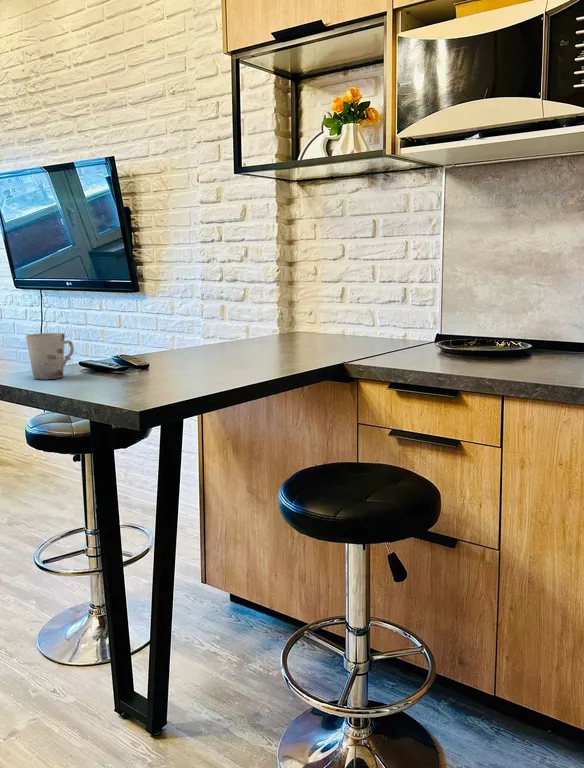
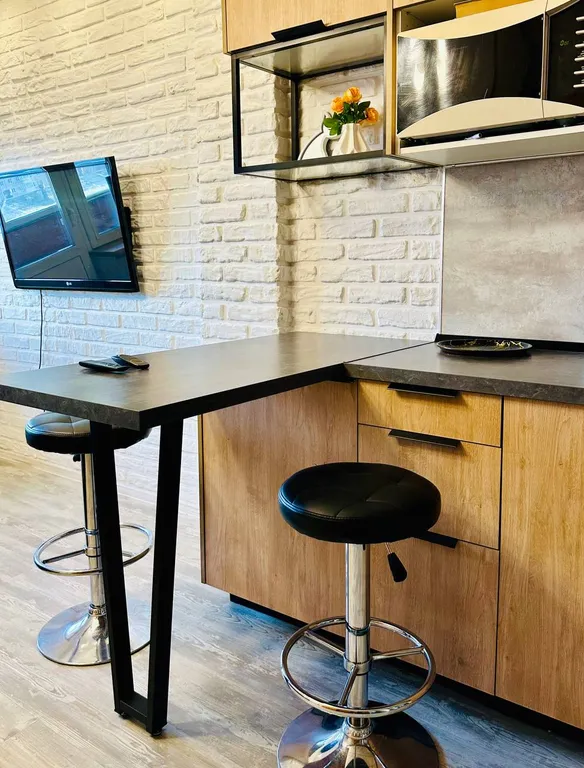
- cup [25,332,75,380]
